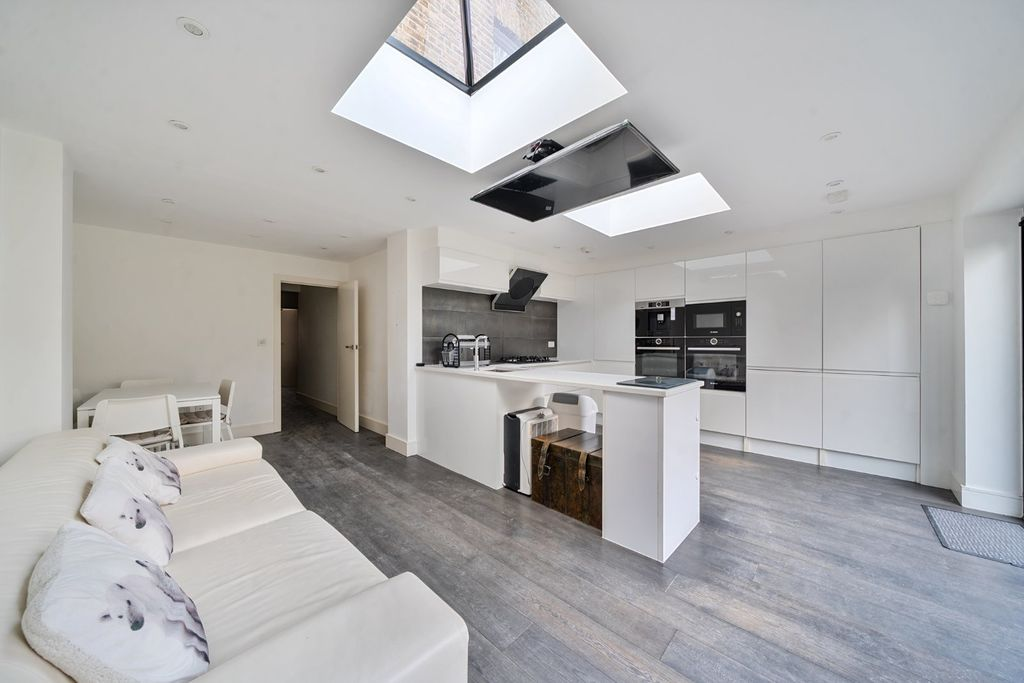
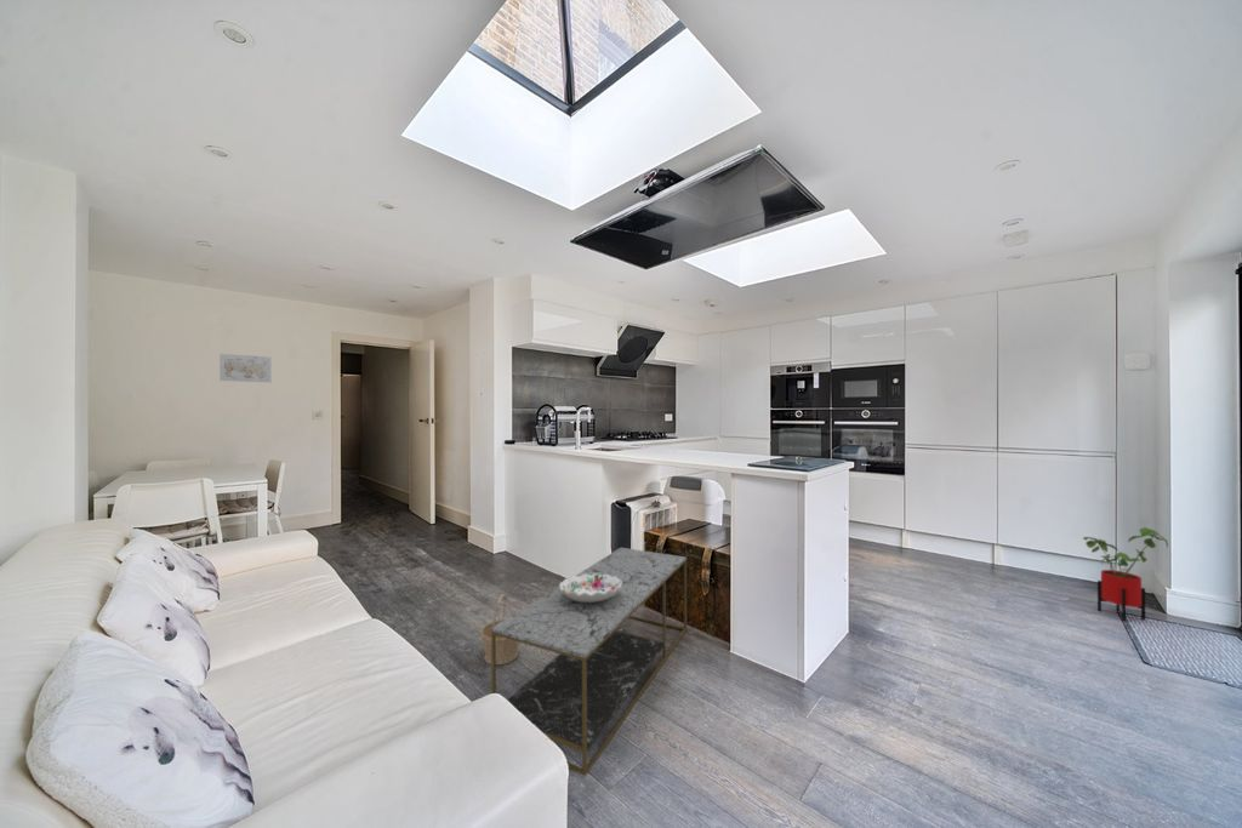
+ wall art [218,353,273,383]
+ basket [479,593,519,666]
+ house plant [1082,526,1169,622]
+ decorative bowl [558,573,622,603]
+ coffee table [490,547,688,777]
